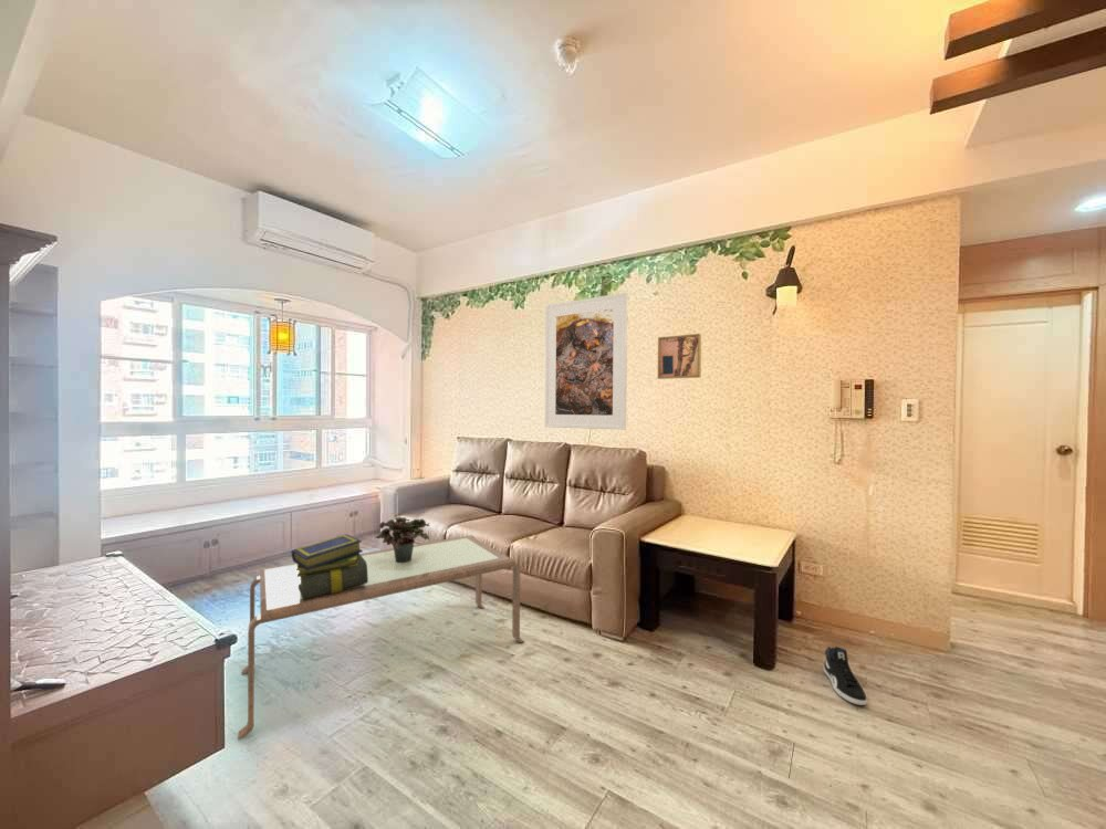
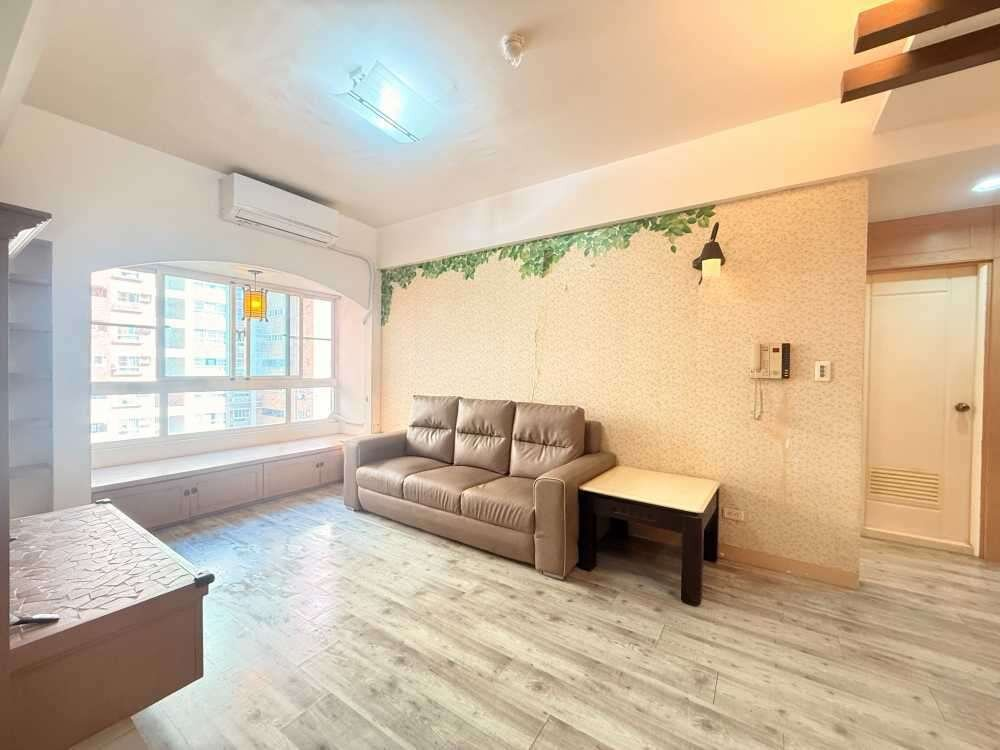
- potted plant [374,515,431,563]
- coffee table [237,534,525,741]
- stack of books [291,533,368,600]
- sneaker [823,646,868,706]
- wall art [657,333,702,380]
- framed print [544,292,628,431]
